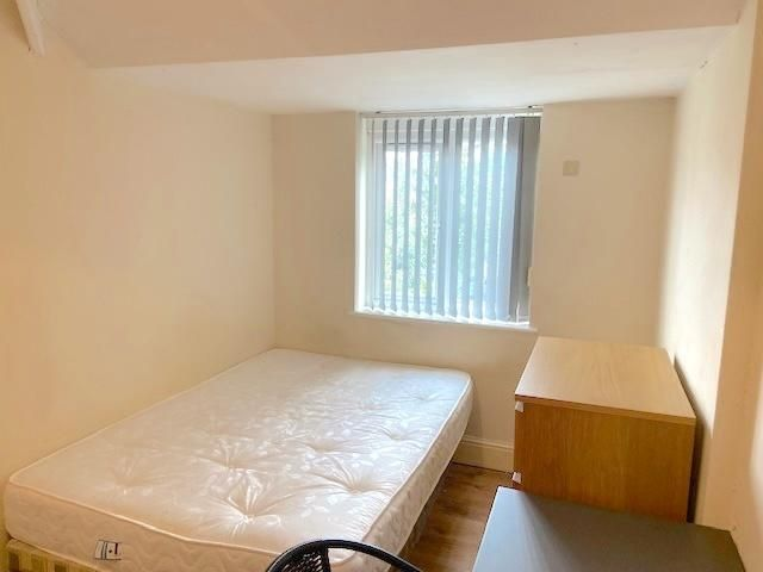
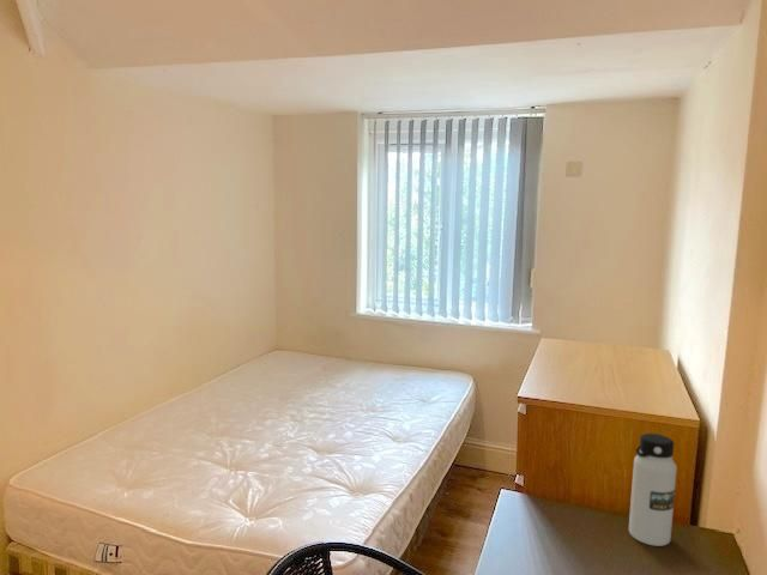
+ water bottle [628,432,678,547]
